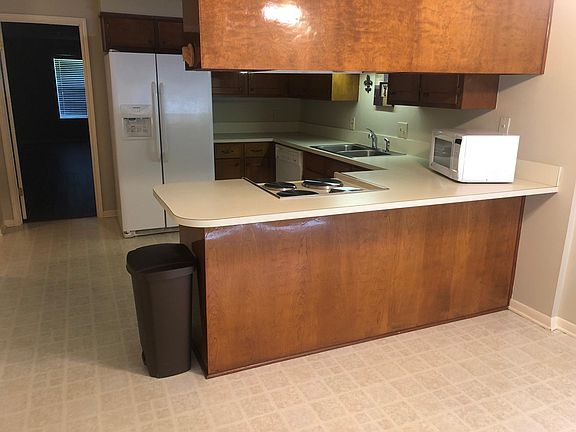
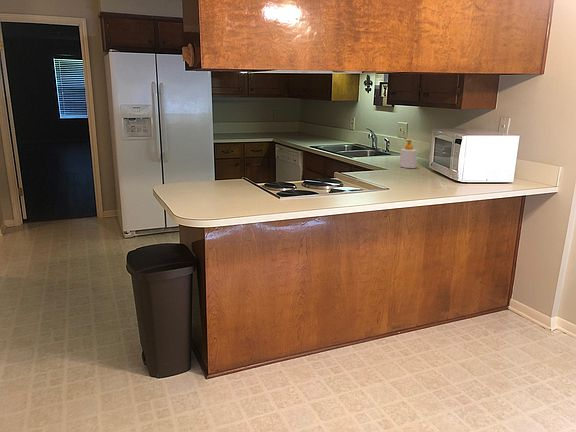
+ soap bottle [399,139,418,169]
